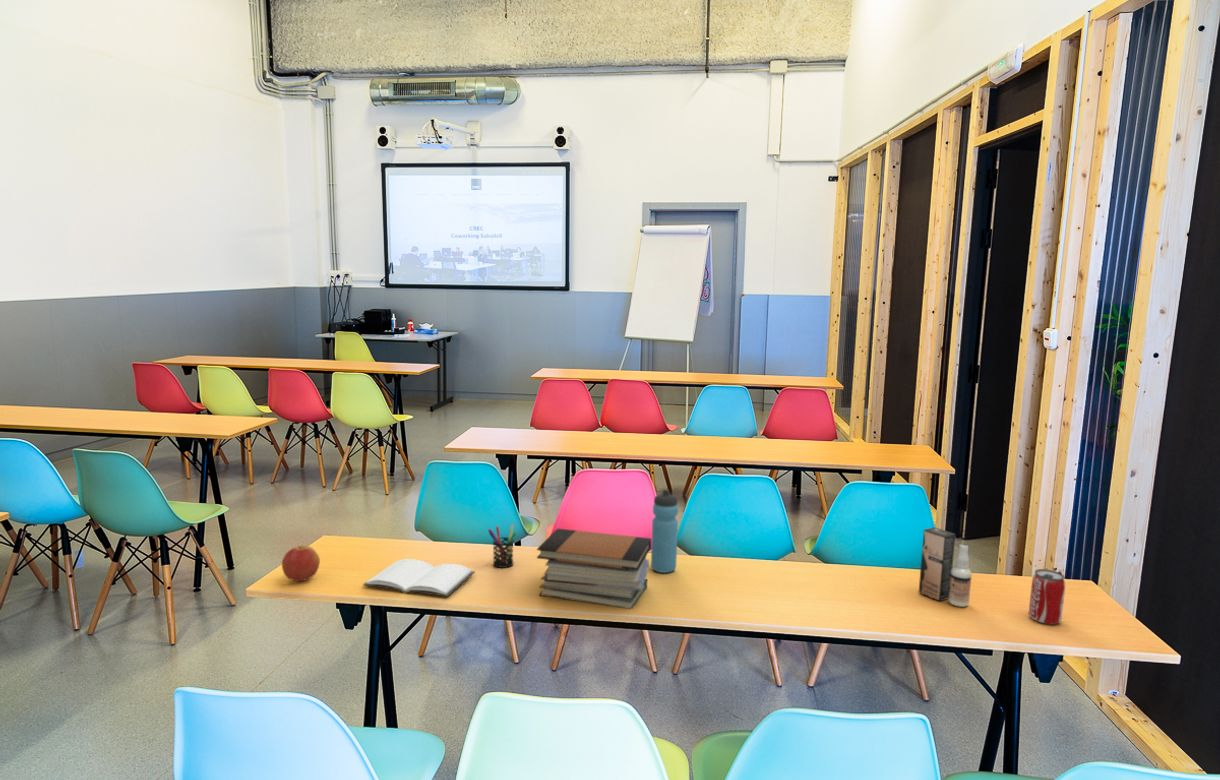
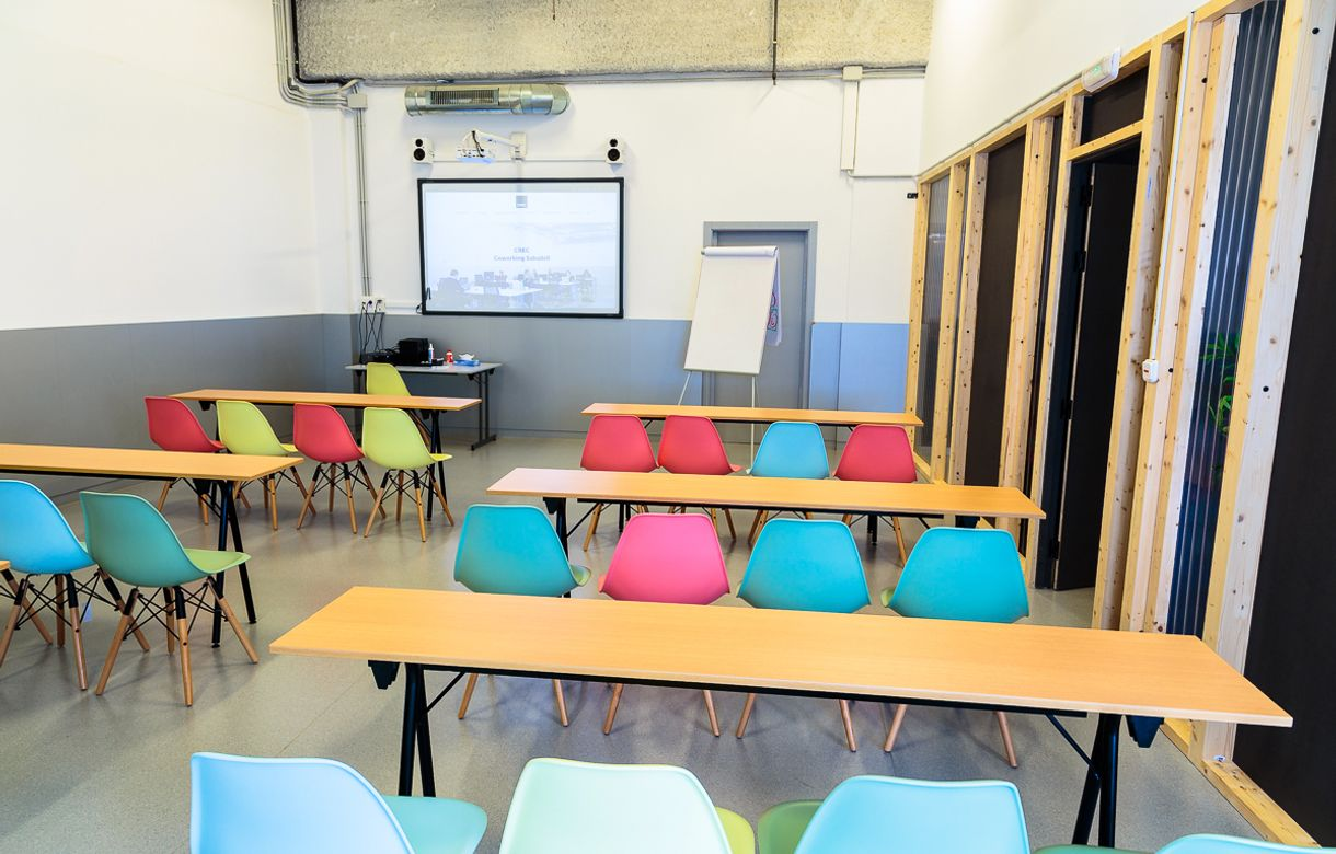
- water bottle [650,489,679,574]
- beverage can [1028,568,1066,626]
- book [362,558,476,598]
- spray bottle [917,526,973,608]
- apple [281,545,321,582]
- pen holder [487,523,517,569]
- book stack [536,527,652,610]
